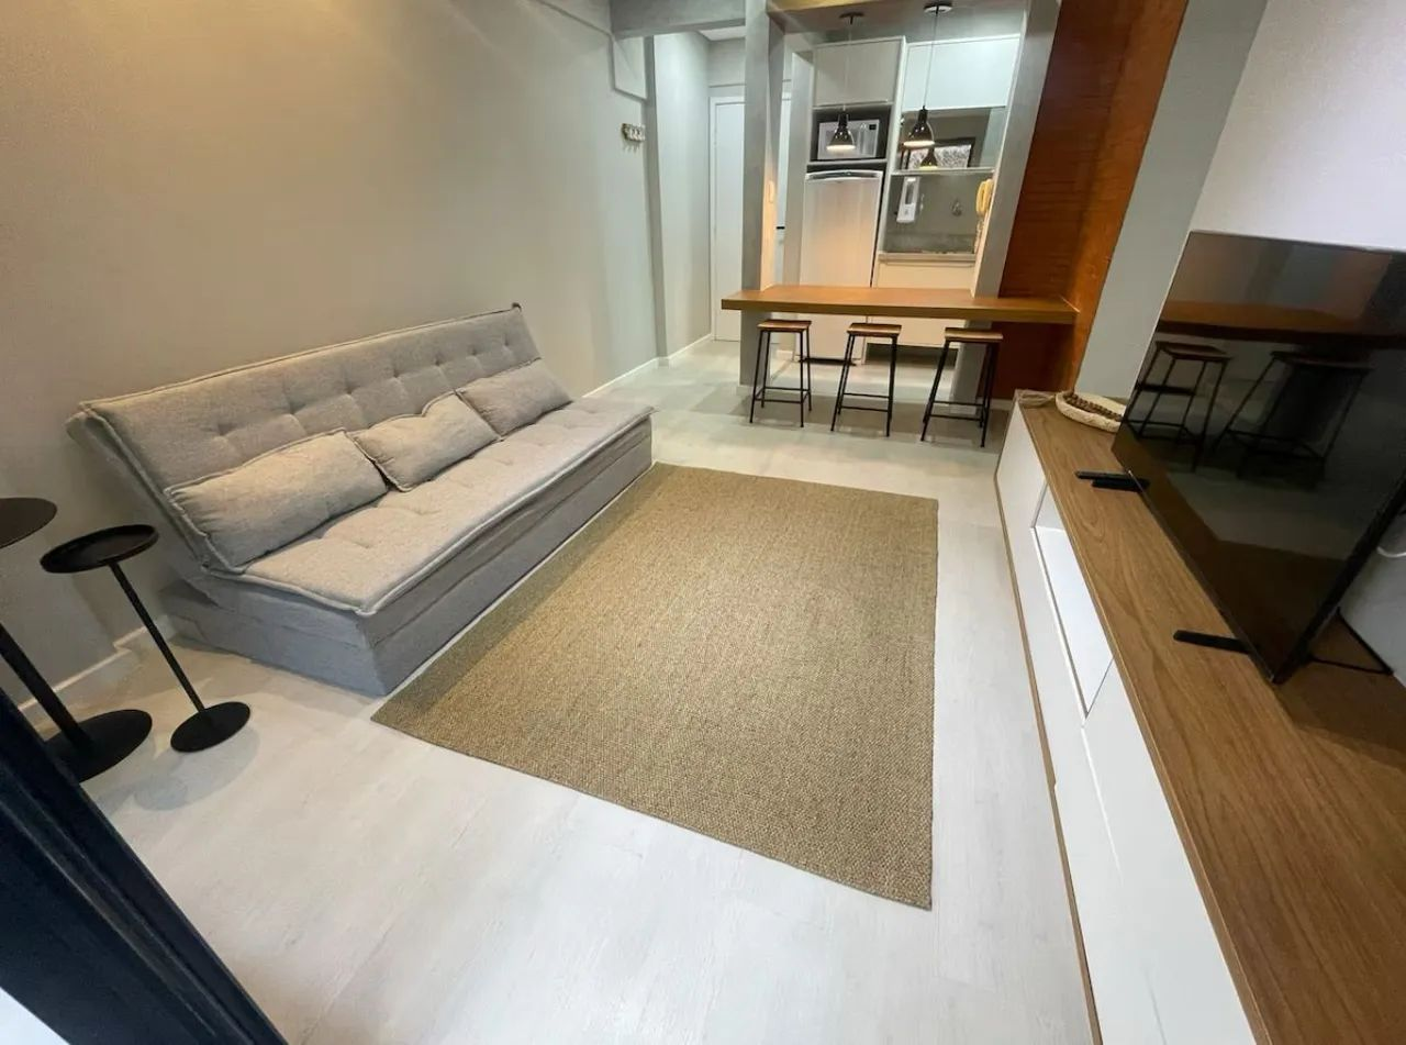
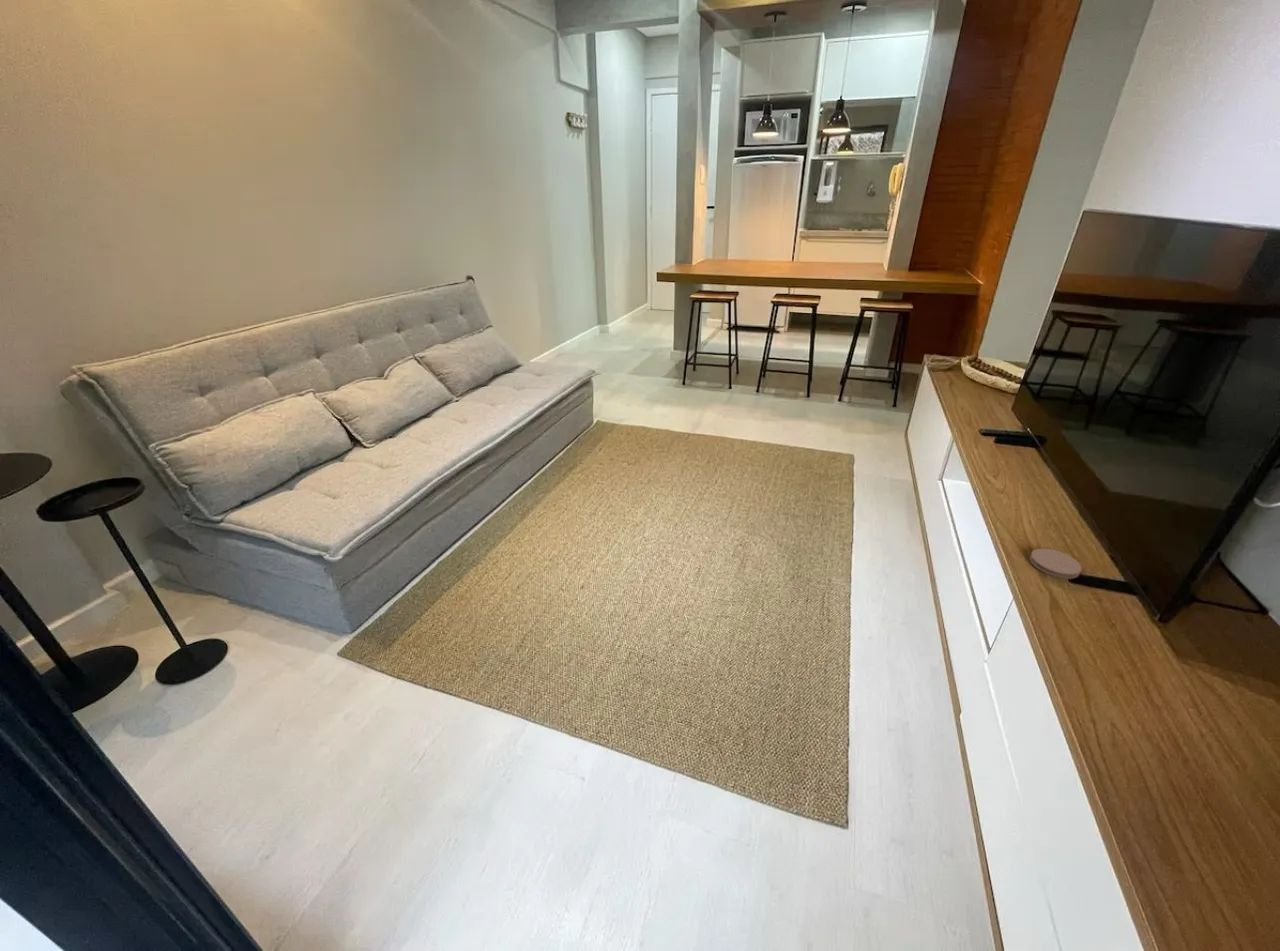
+ coaster [1029,548,1083,580]
